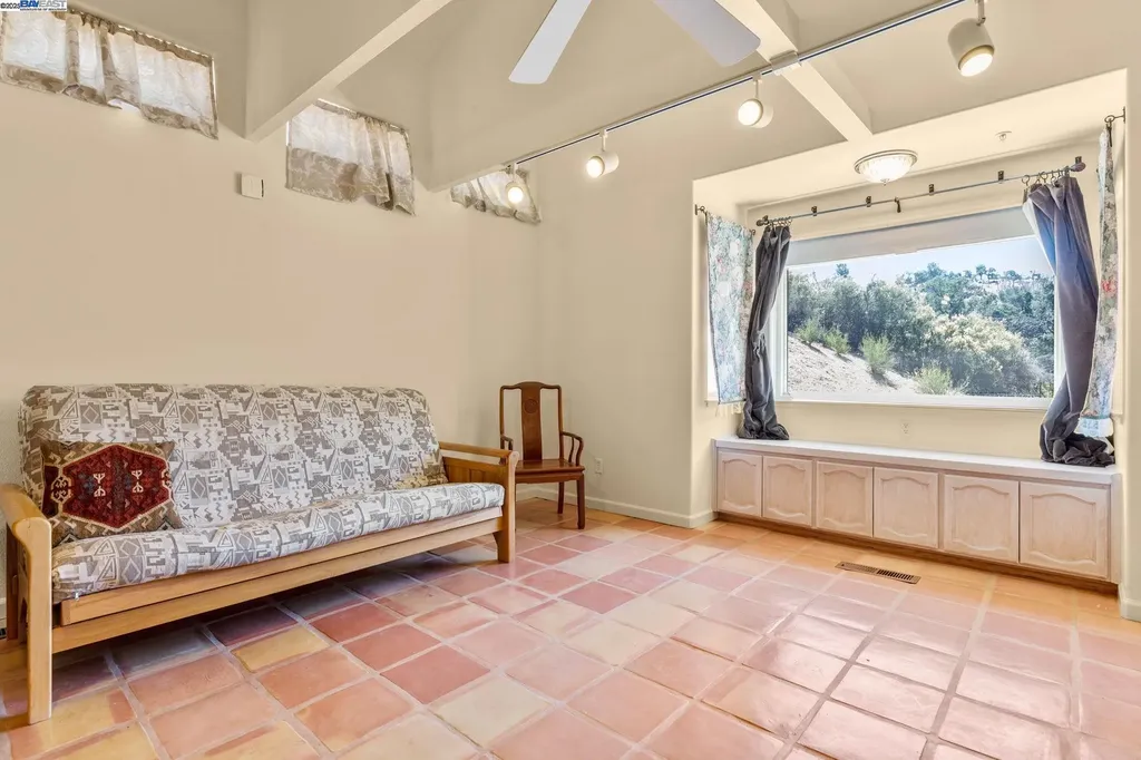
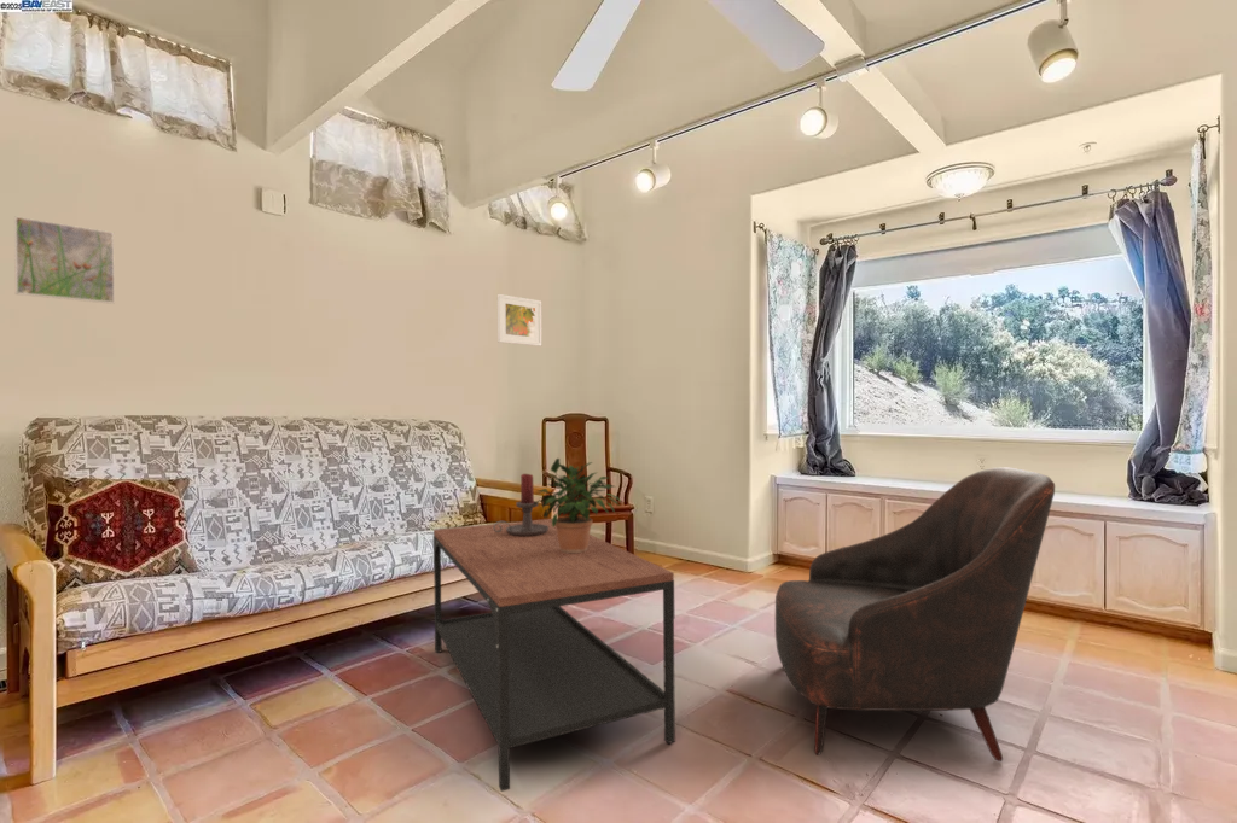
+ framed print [13,216,116,305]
+ candle holder [493,473,548,536]
+ potted plant [532,457,621,553]
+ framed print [496,293,544,348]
+ coffee table [431,518,676,793]
+ armchair [774,466,1056,763]
